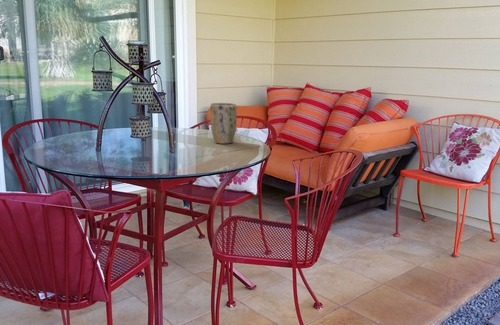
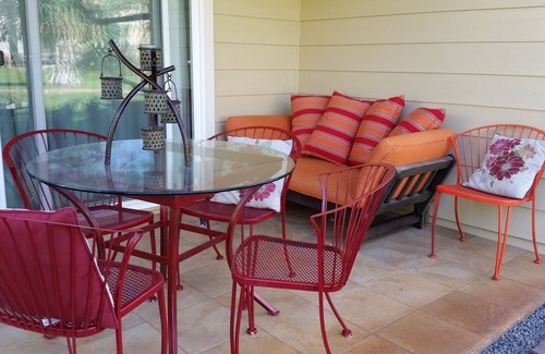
- plant pot [209,102,238,145]
